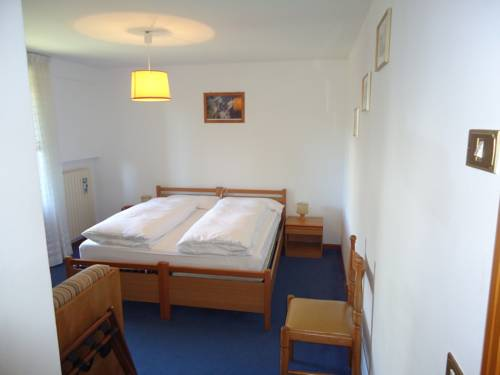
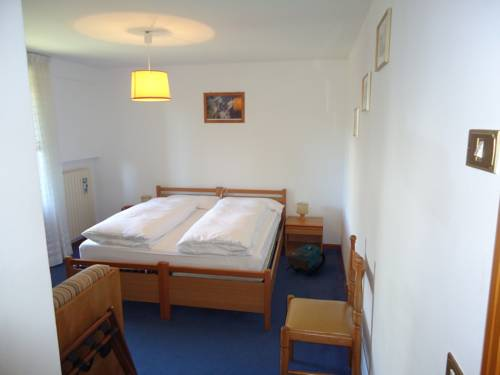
+ backpack [285,244,327,276]
